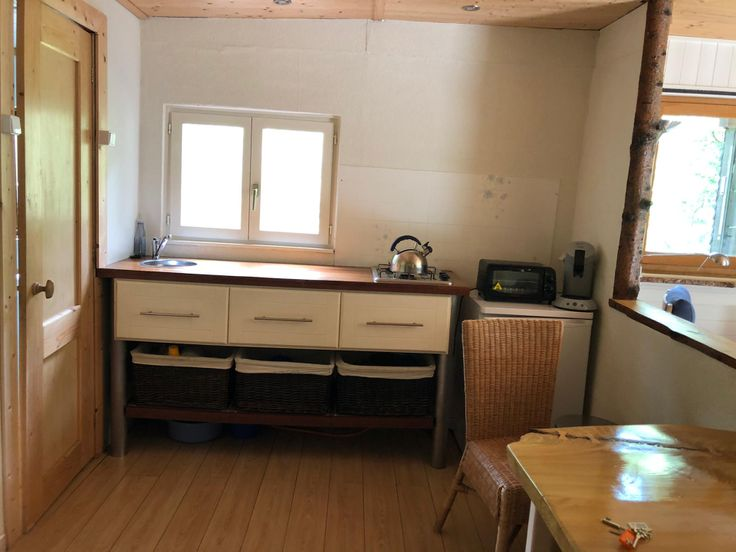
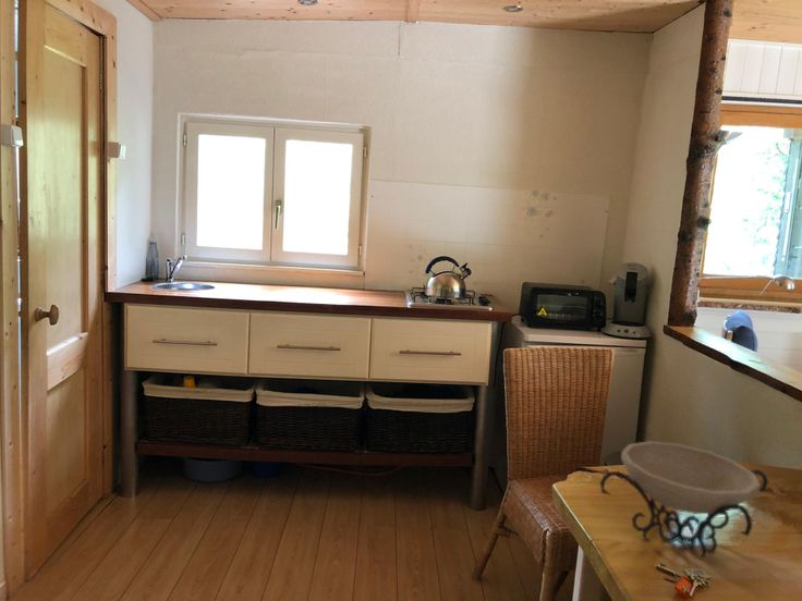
+ decorative bowl [599,440,769,561]
